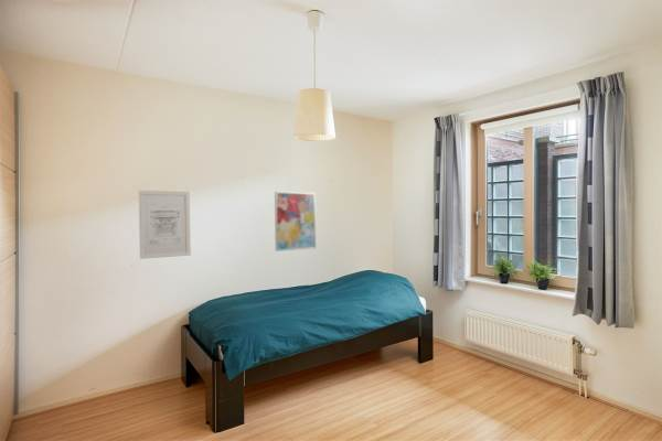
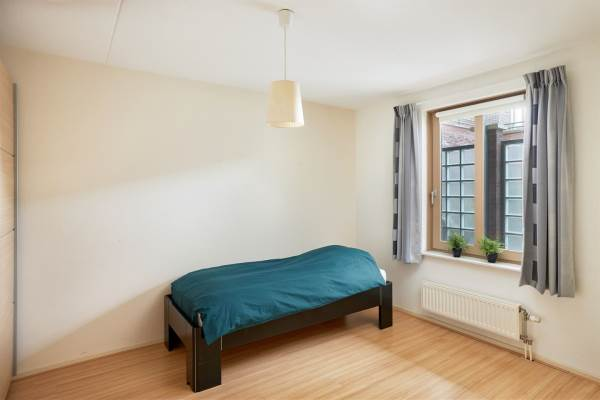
- wall art [138,190,192,260]
- wall art [274,191,317,252]
